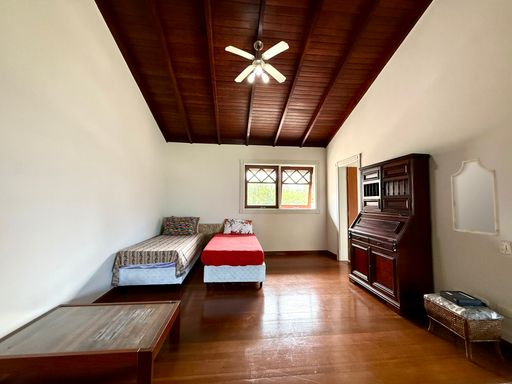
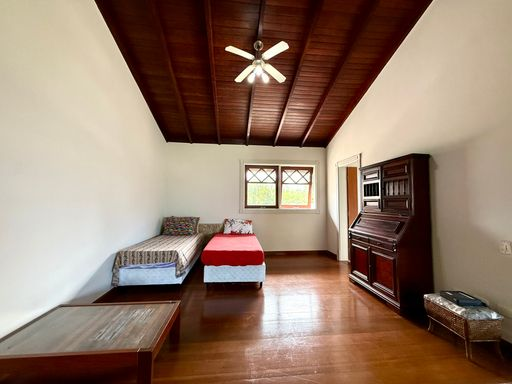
- home mirror [450,157,501,238]
